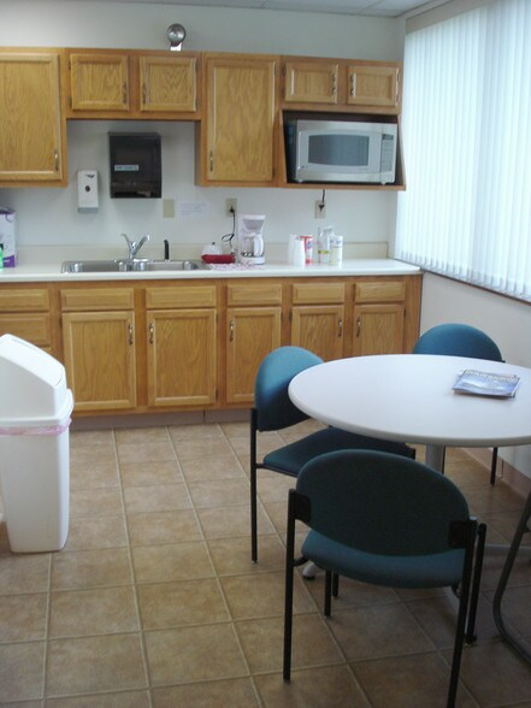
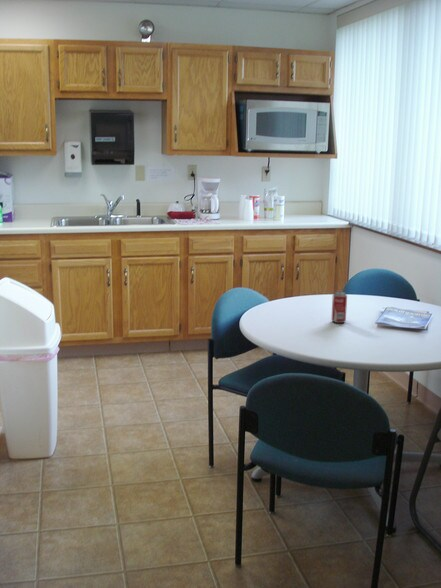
+ beverage can [330,291,348,324]
